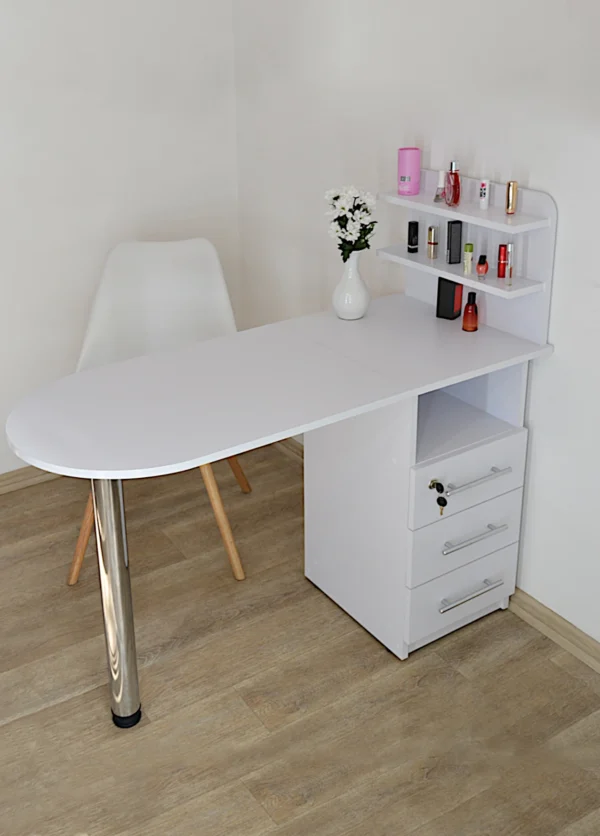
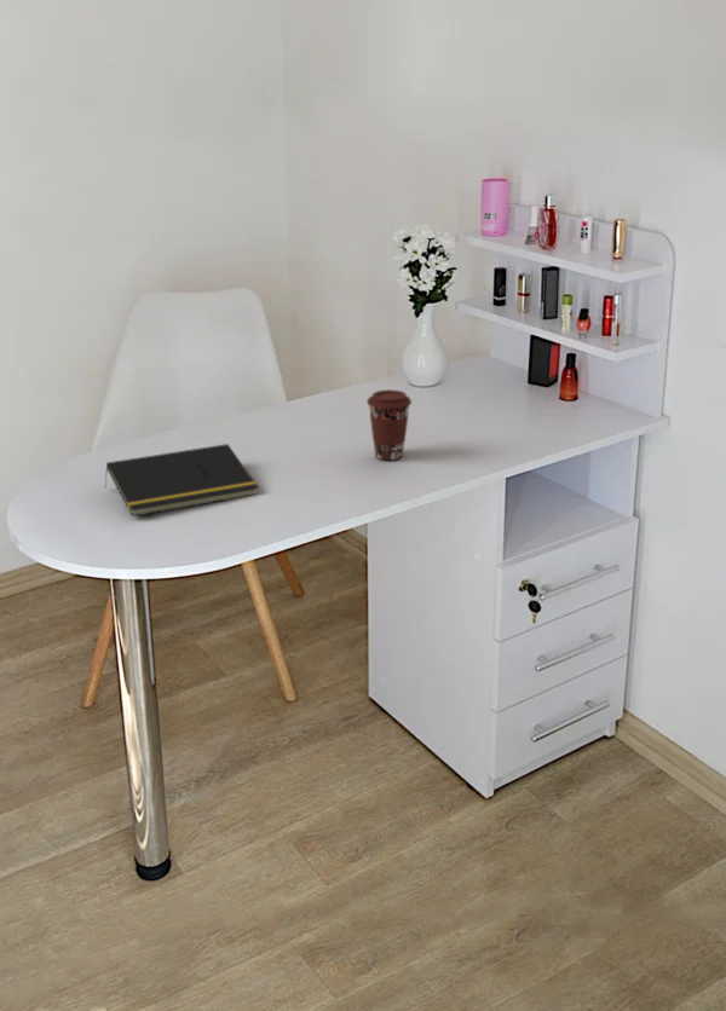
+ coffee cup [365,388,413,461]
+ notepad [104,443,260,518]
